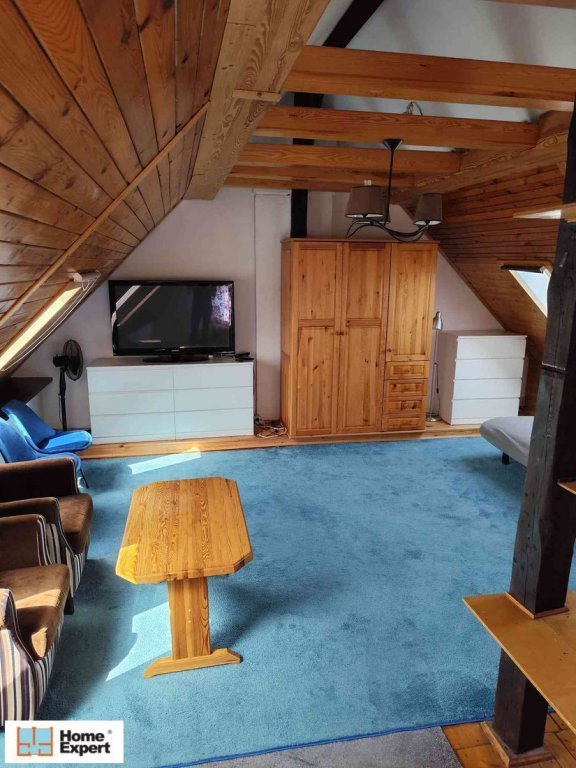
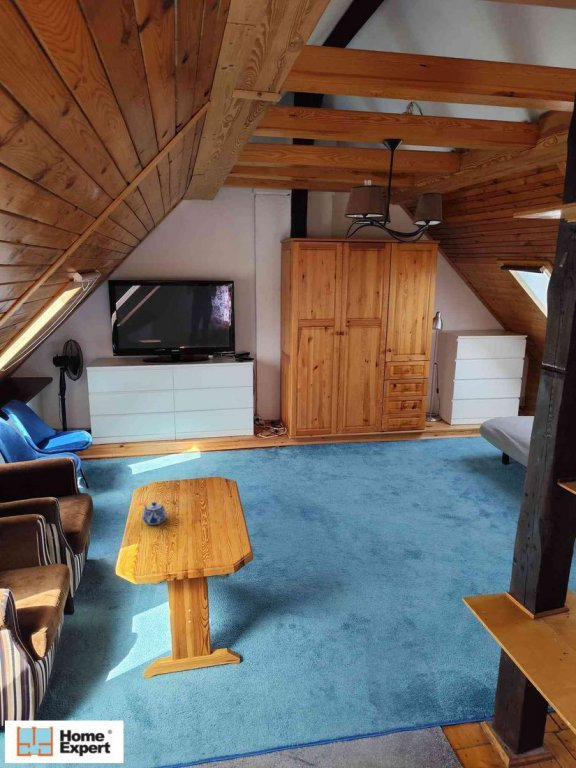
+ teapot [141,501,168,526]
